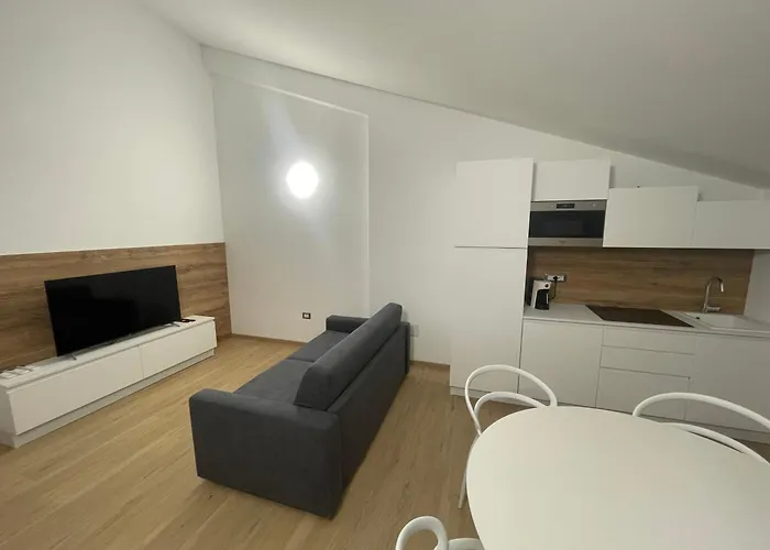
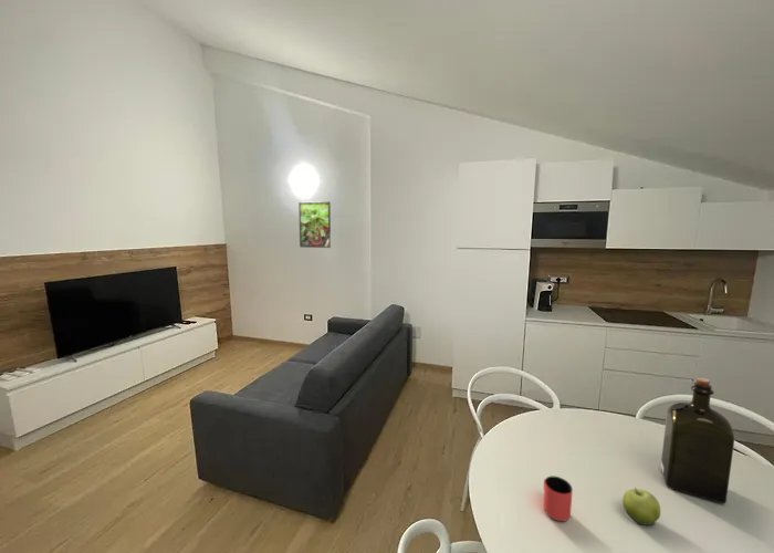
+ liquor [660,377,735,504]
+ cup [542,476,574,522]
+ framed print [297,200,332,249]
+ fruit [621,487,661,526]
